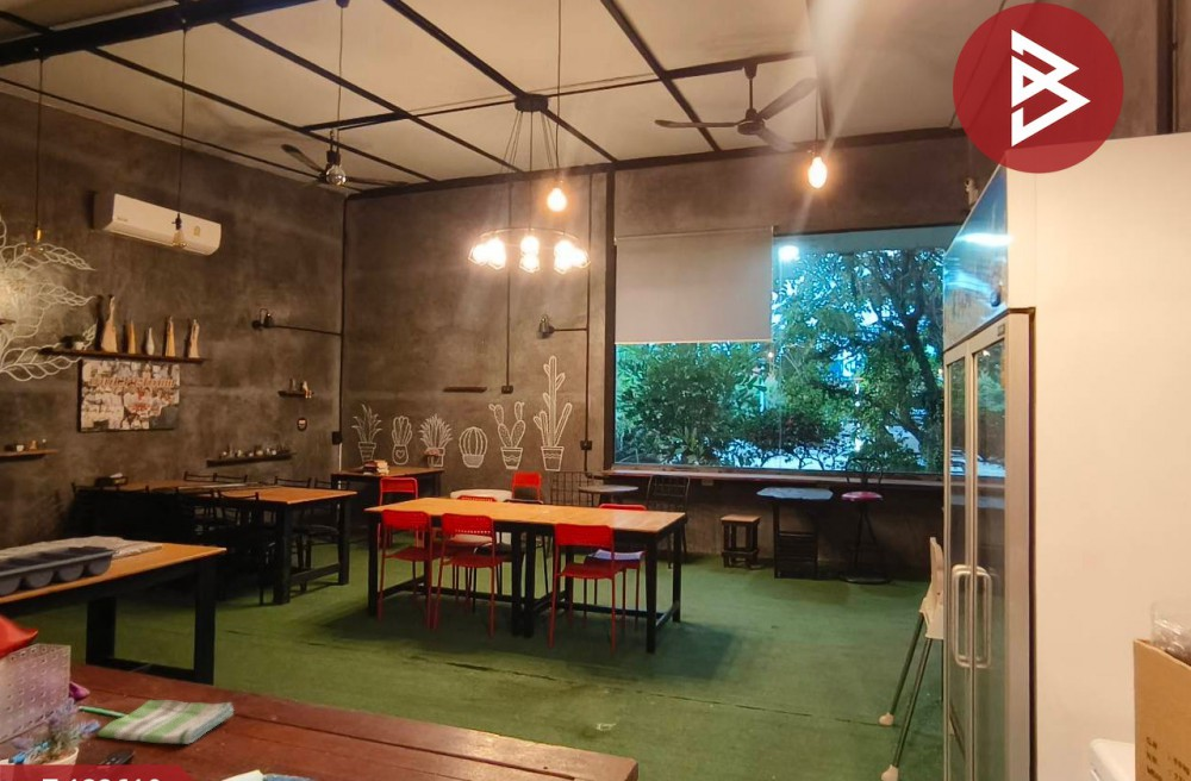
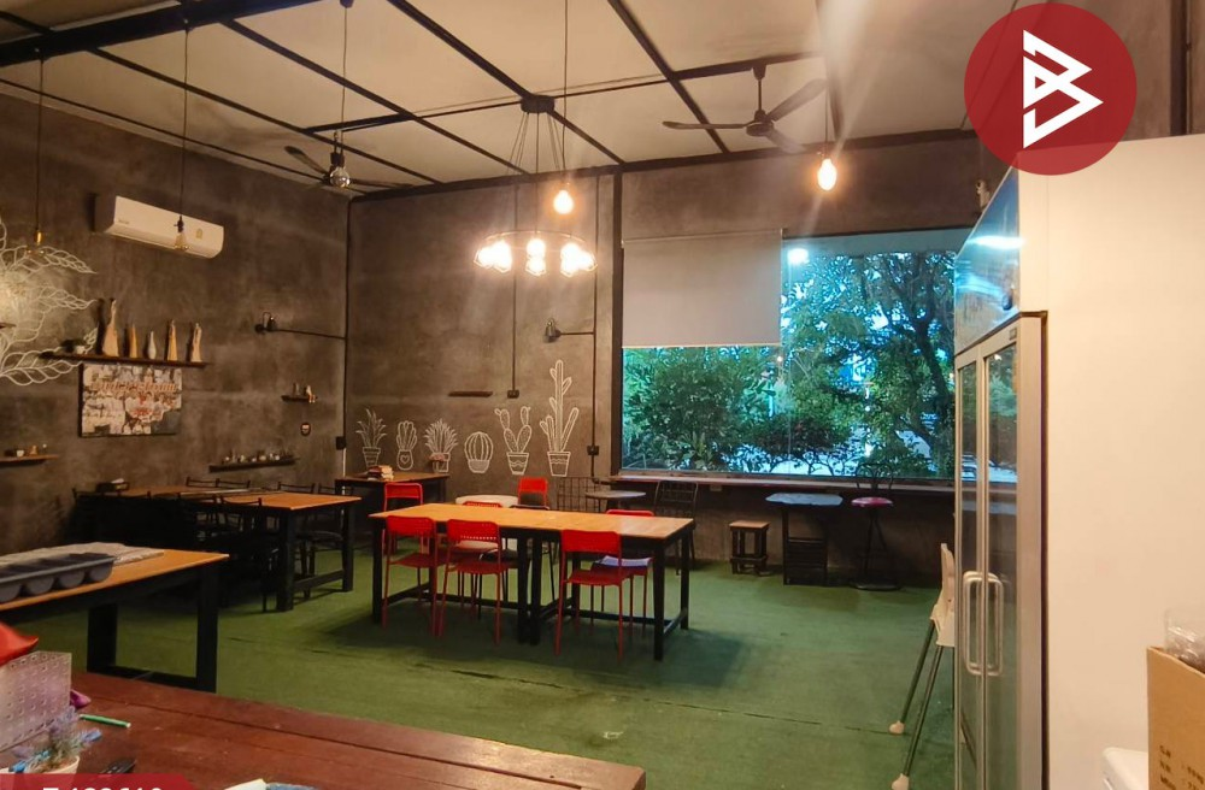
- dish towel [96,699,235,745]
